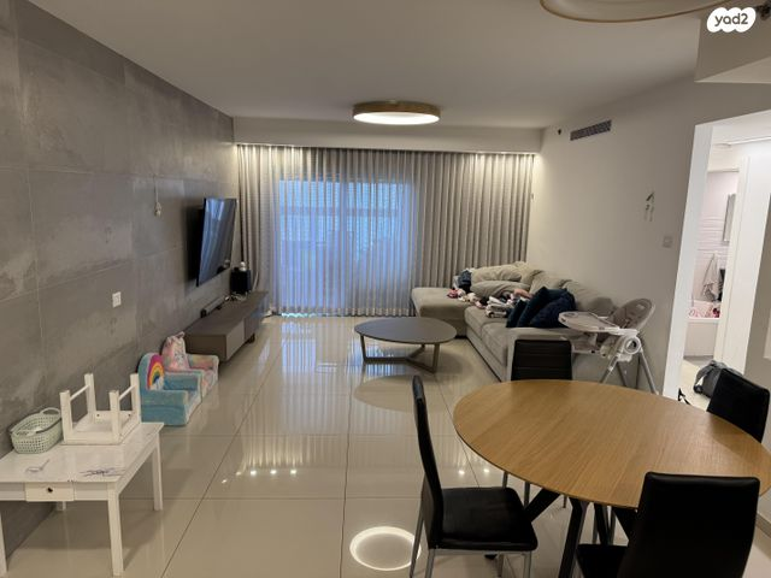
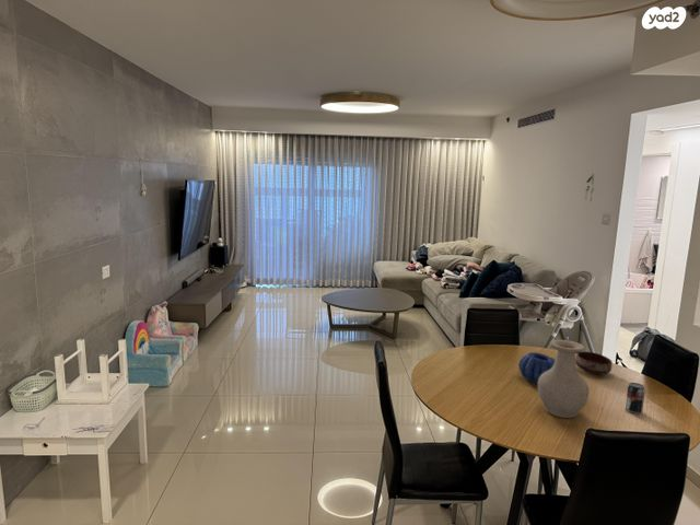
+ vase [537,339,591,419]
+ beverage can [625,382,646,415]
+ bowl [575,351,614,375]
+ decorative bowl [517,351,556,385]
